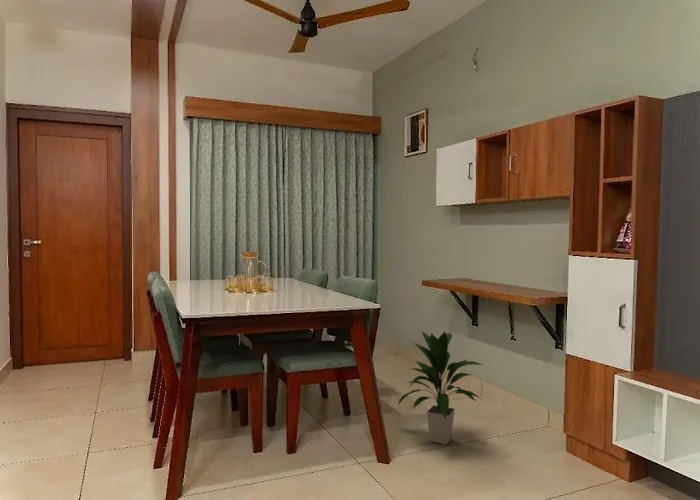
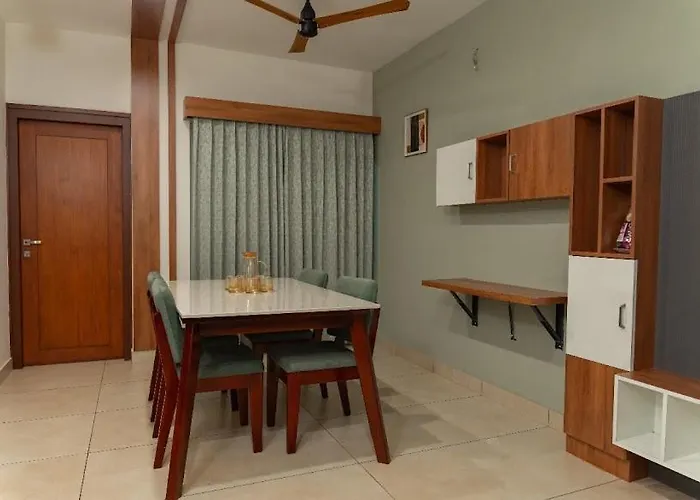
- indoor plant [396,329,484,445]
